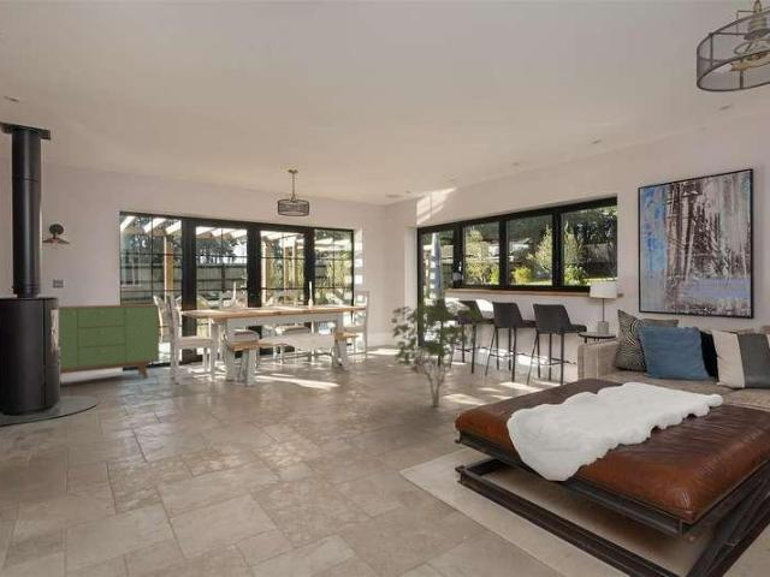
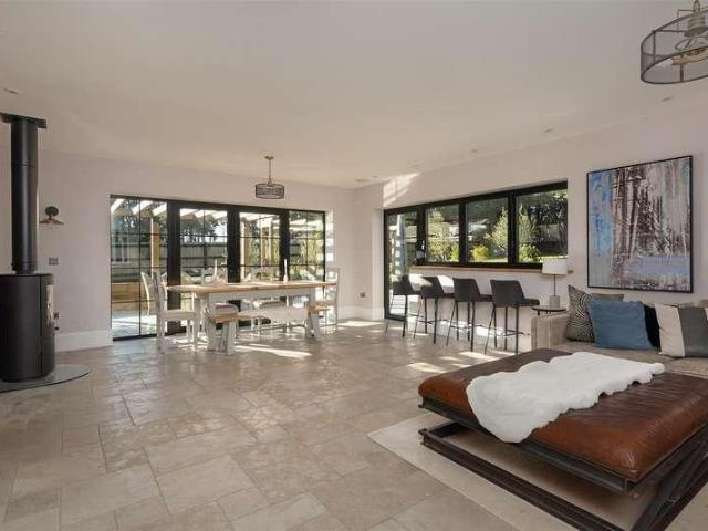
- shrub [390,299,491,406]
- sideboard [58,303,160,380]
